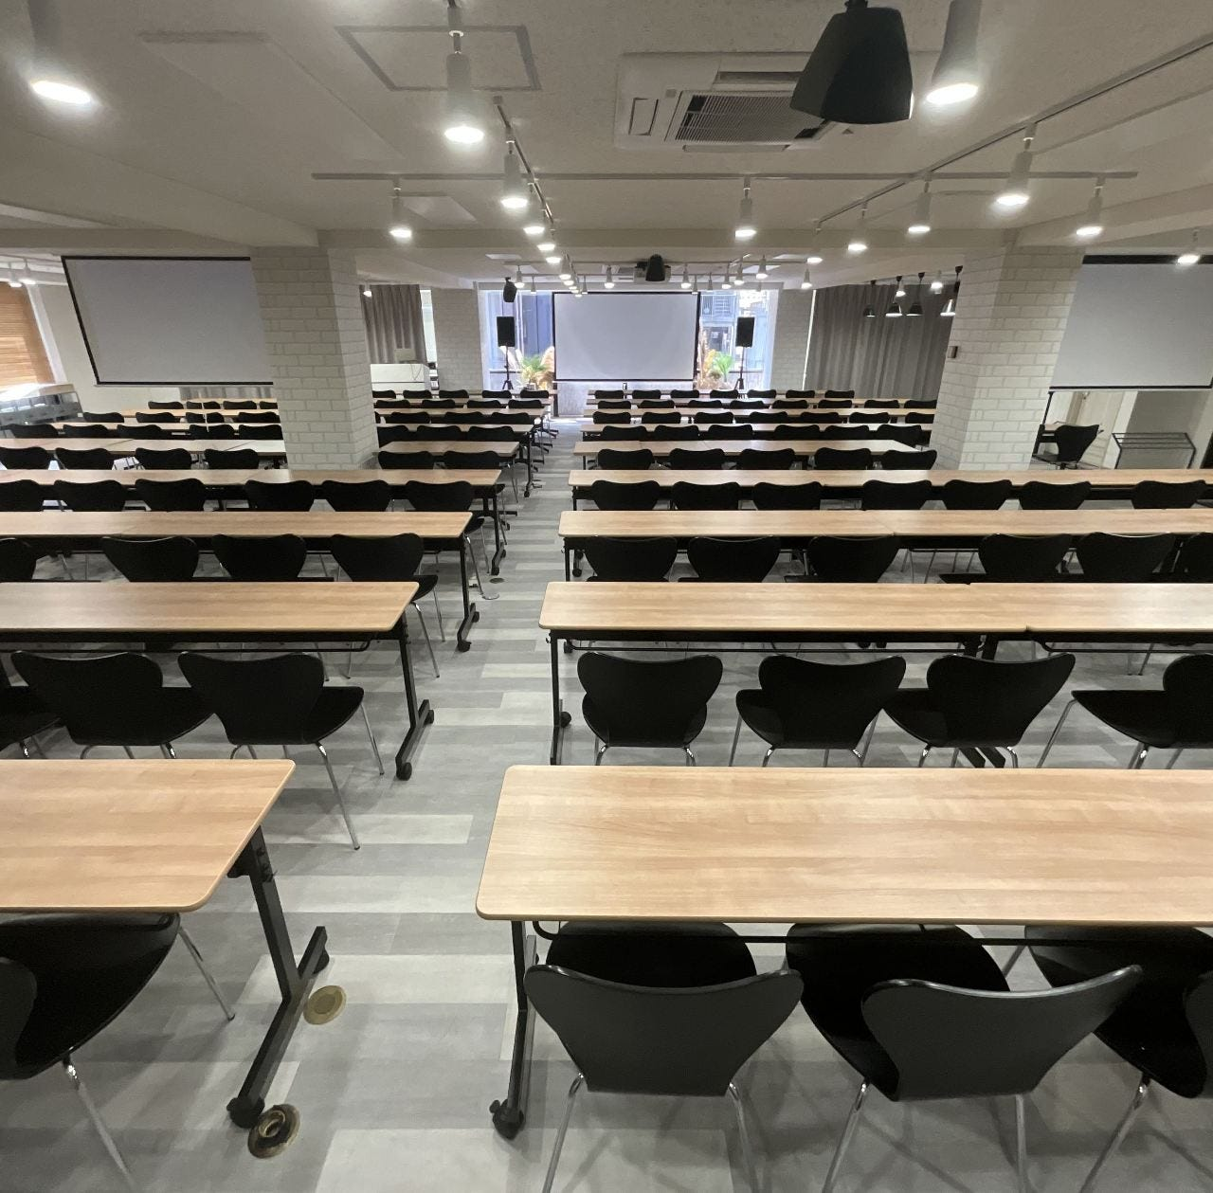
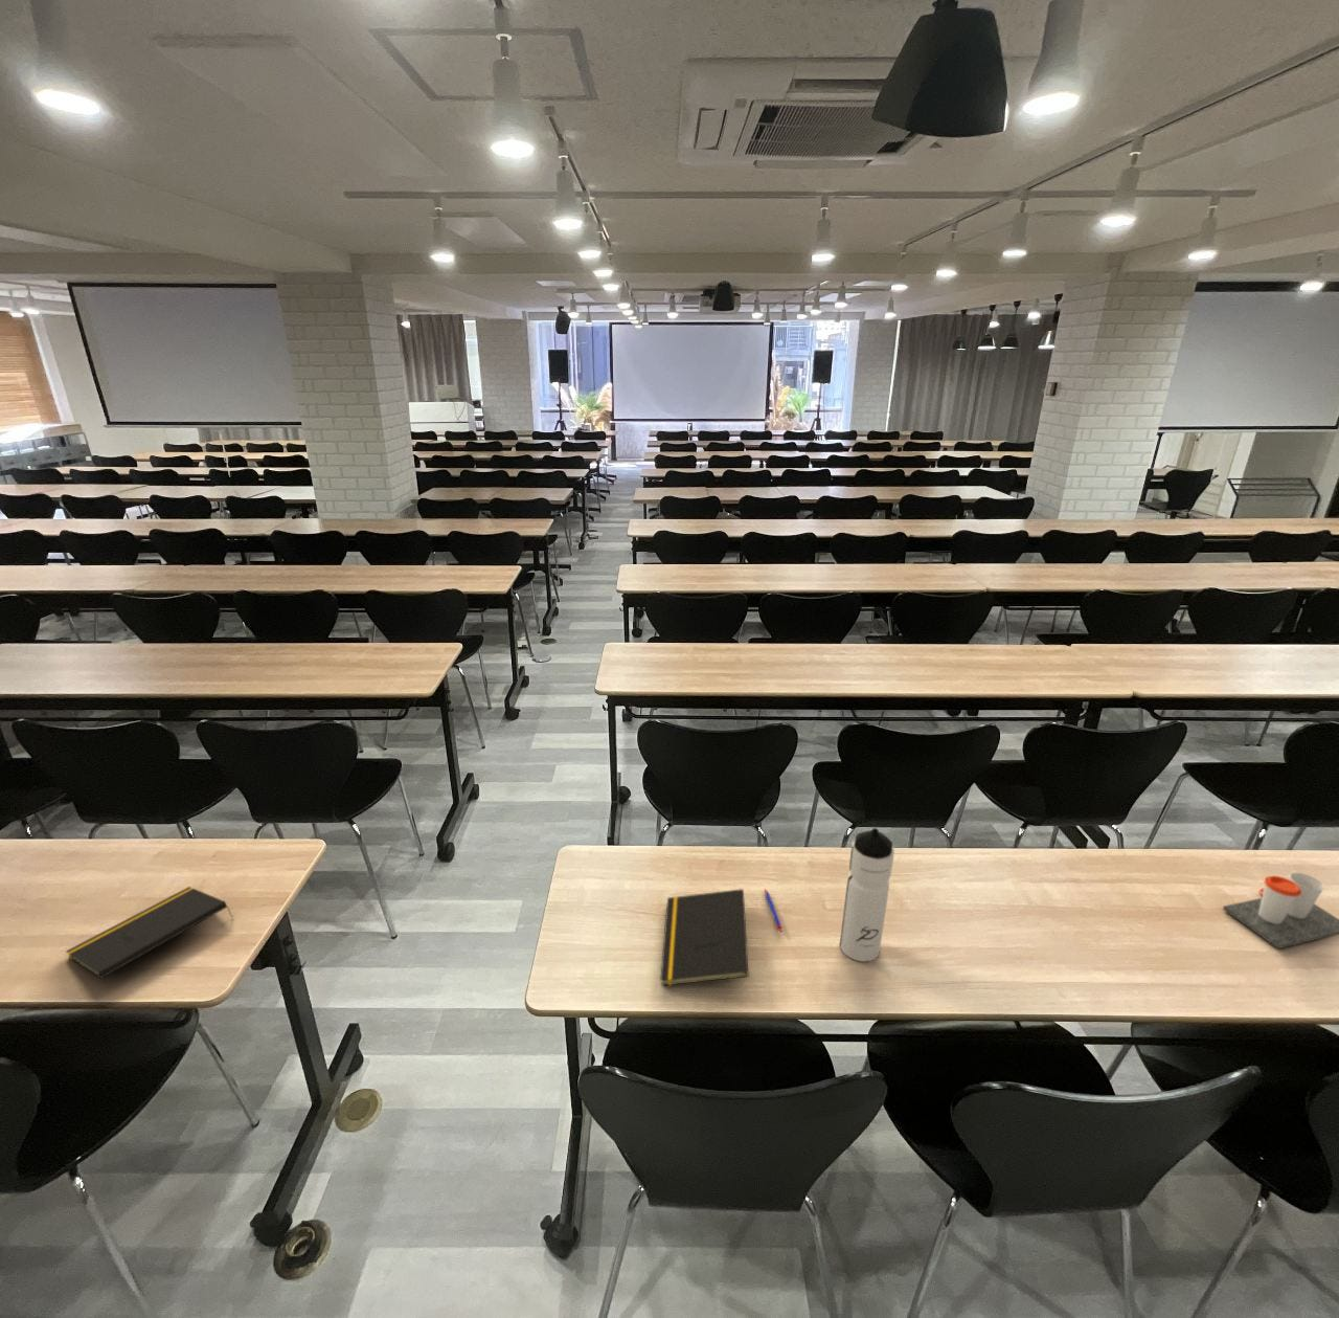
+ water bottle [838,827,895,962]
+ cup [1222,873,1339,950]
+ notepad [659,888,750,987]
+ notepad [65,886,233,980]
+ pen [764,888,784,933]
